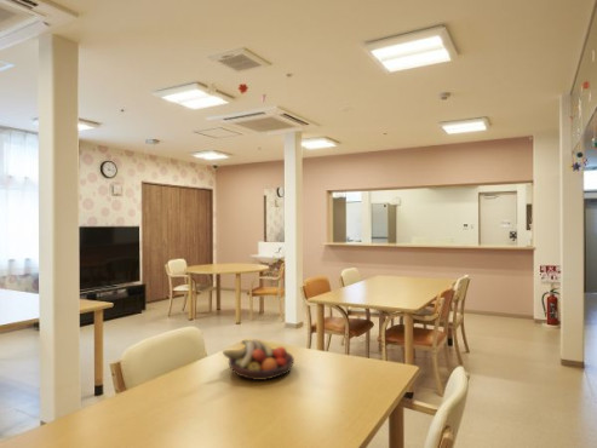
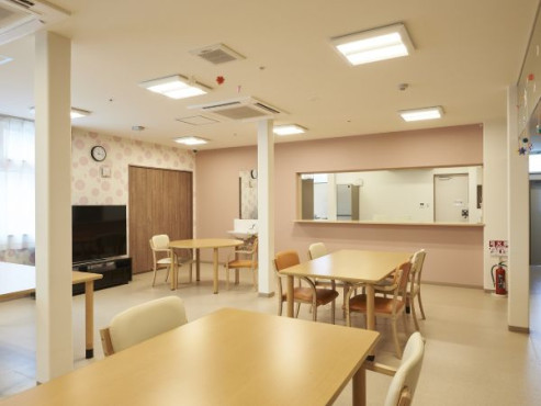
- fruit bowl [222,338,295,381]
